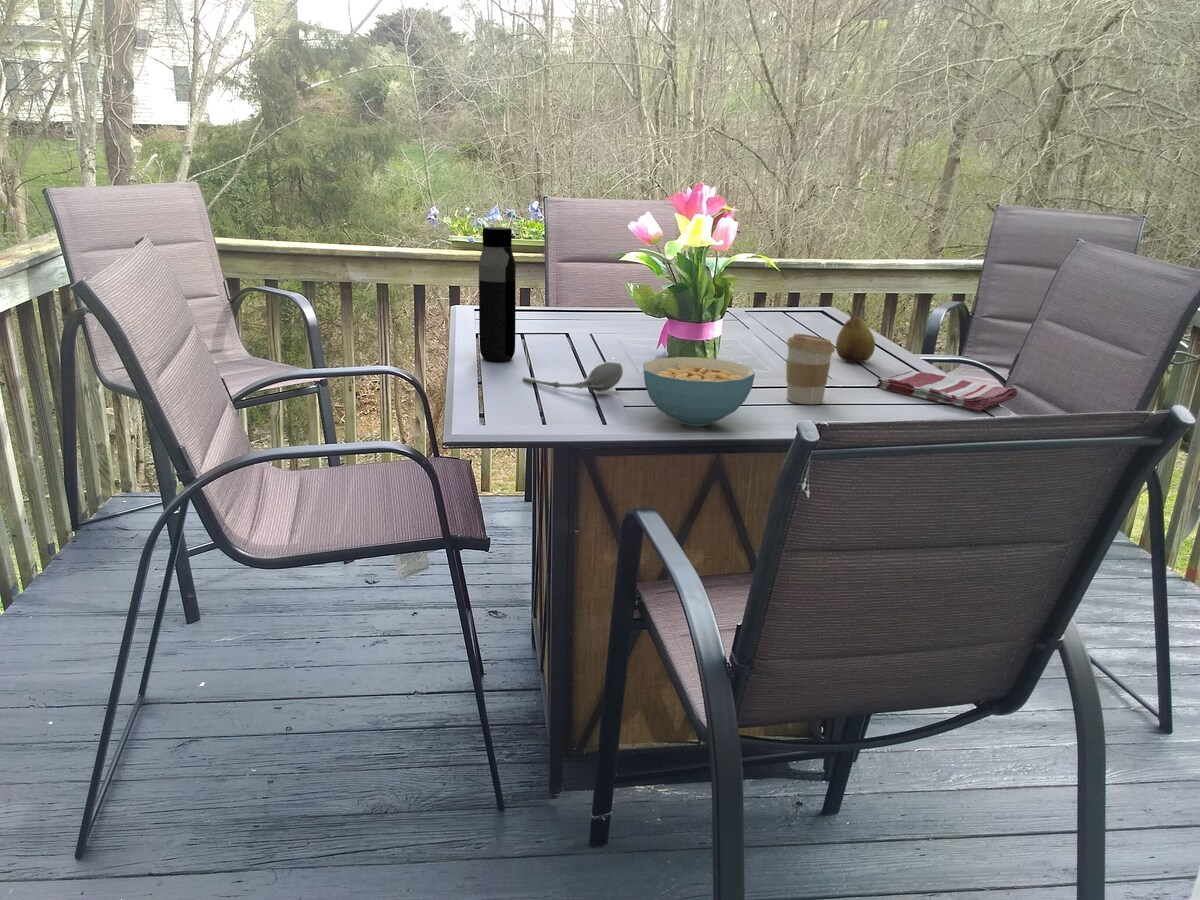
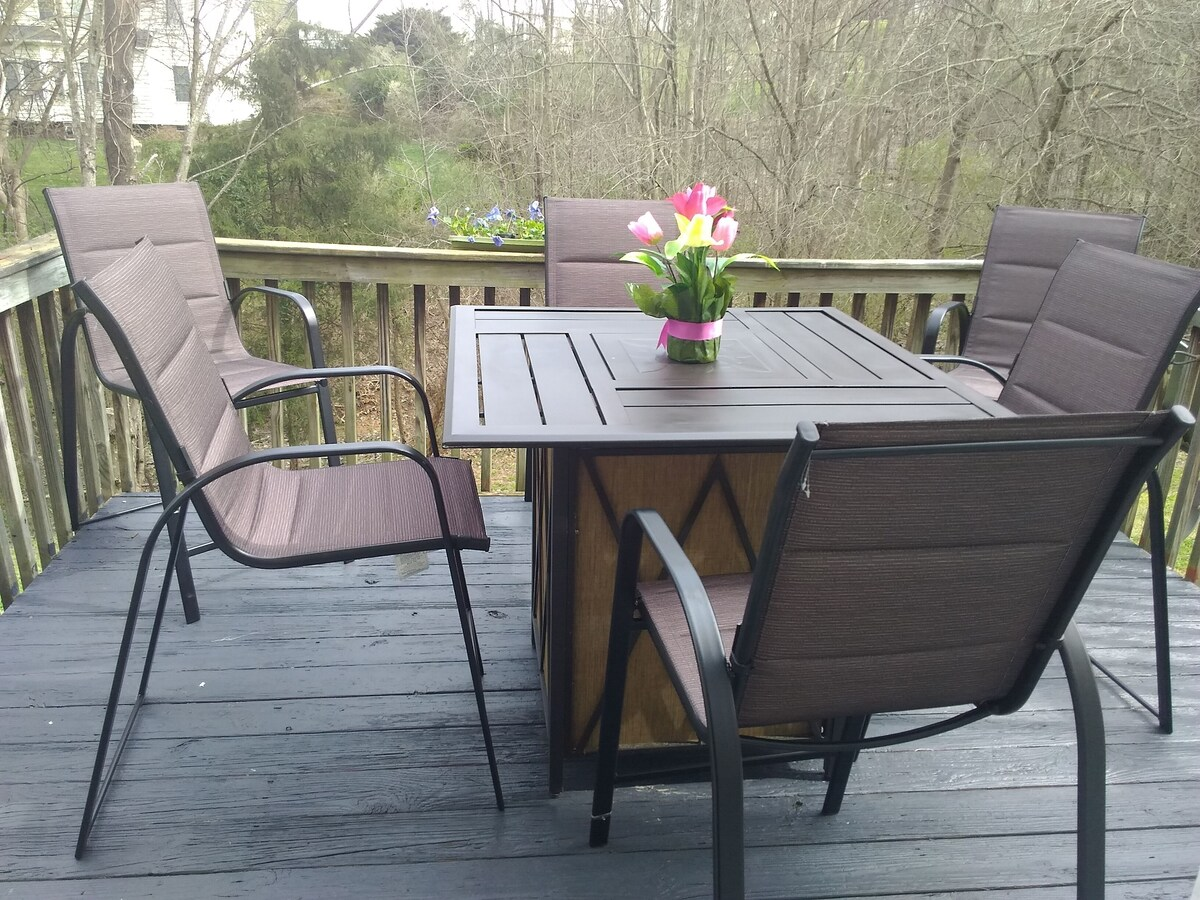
- dish towel [875,370,1018,411]
- spoon [521,361,624,393]
- cereal bowl [642,356,756,427]
- coffee cup [785,333,836,405]
- water bottle [478,226,517,362]
- fruit [835,309,876,363]
